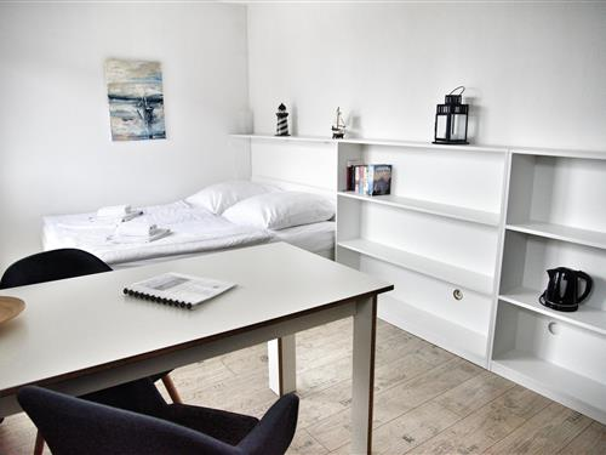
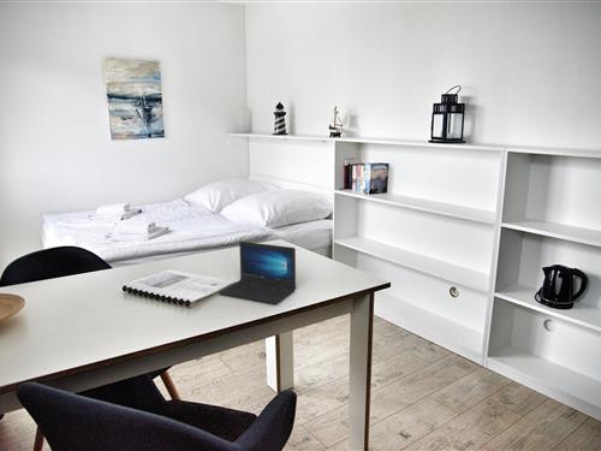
+ laptop [218,241,297,304]
